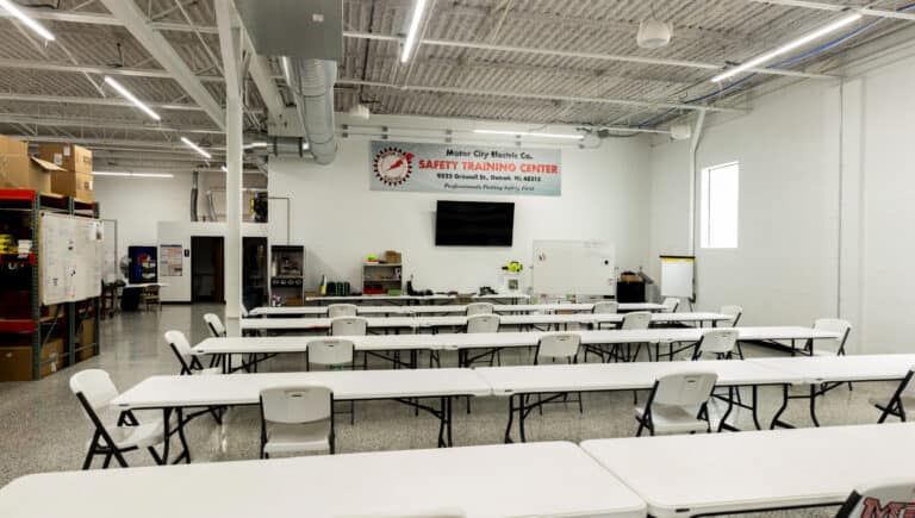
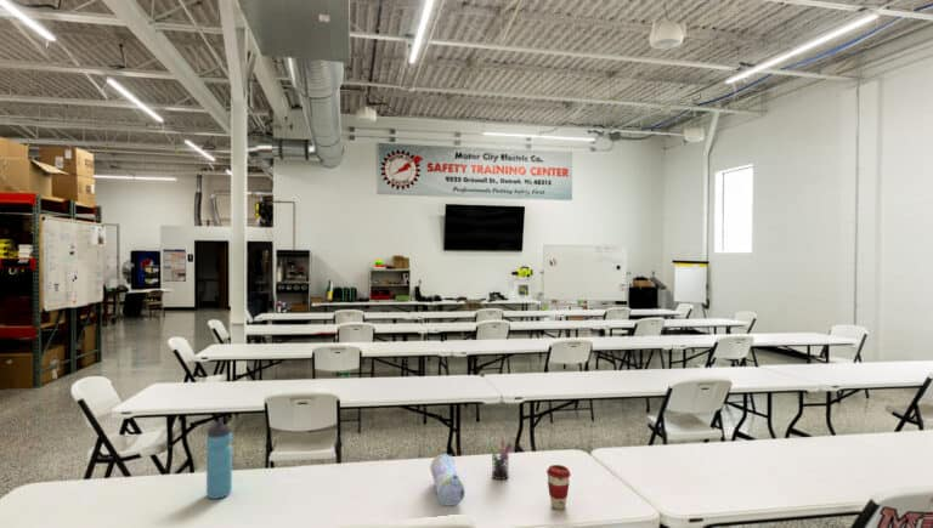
+ pen holder [487,437,513,481]
+ pencil case [429,453,465,507]
+ coffee cup [545,464,572,511]
+ water bottle [205,420,233,500]
